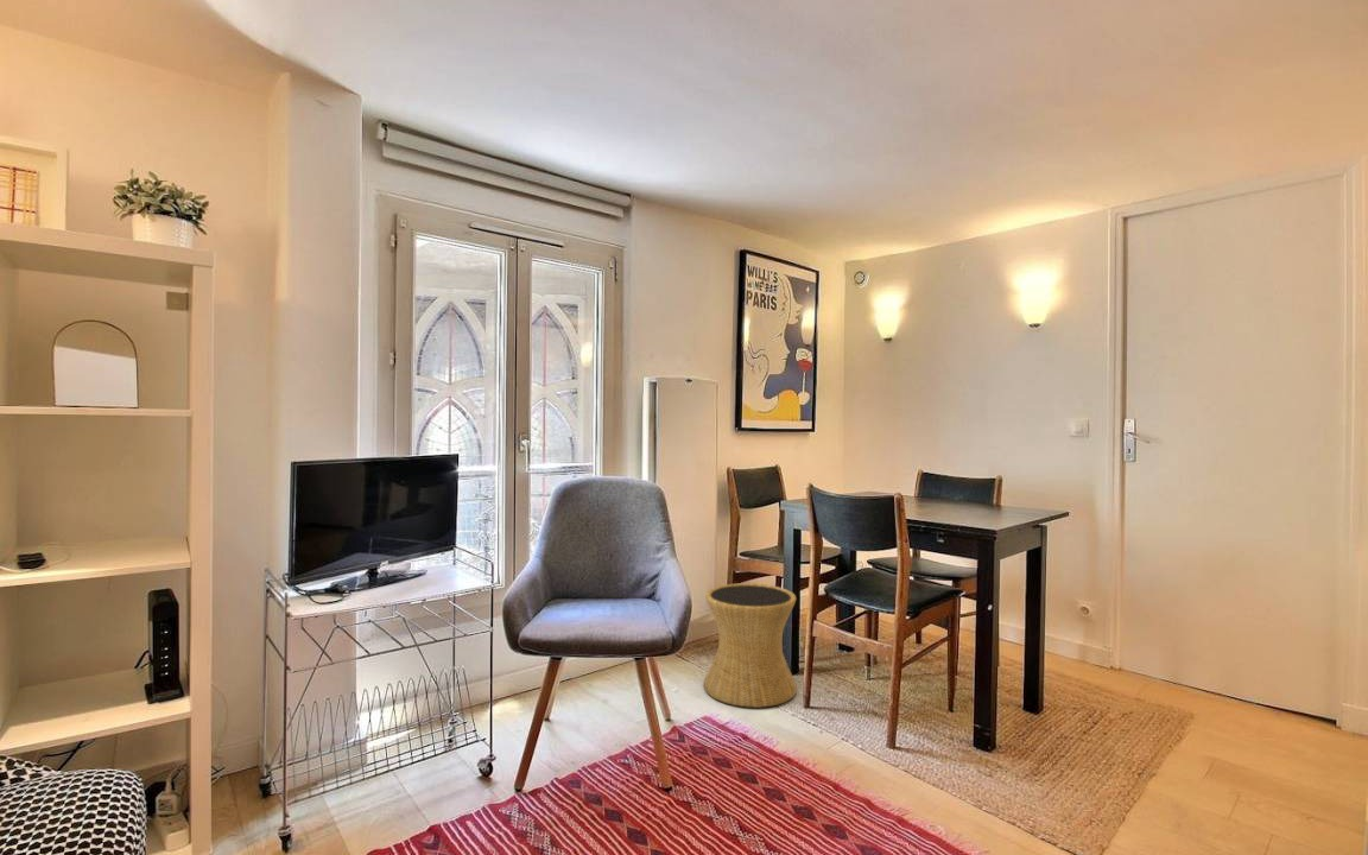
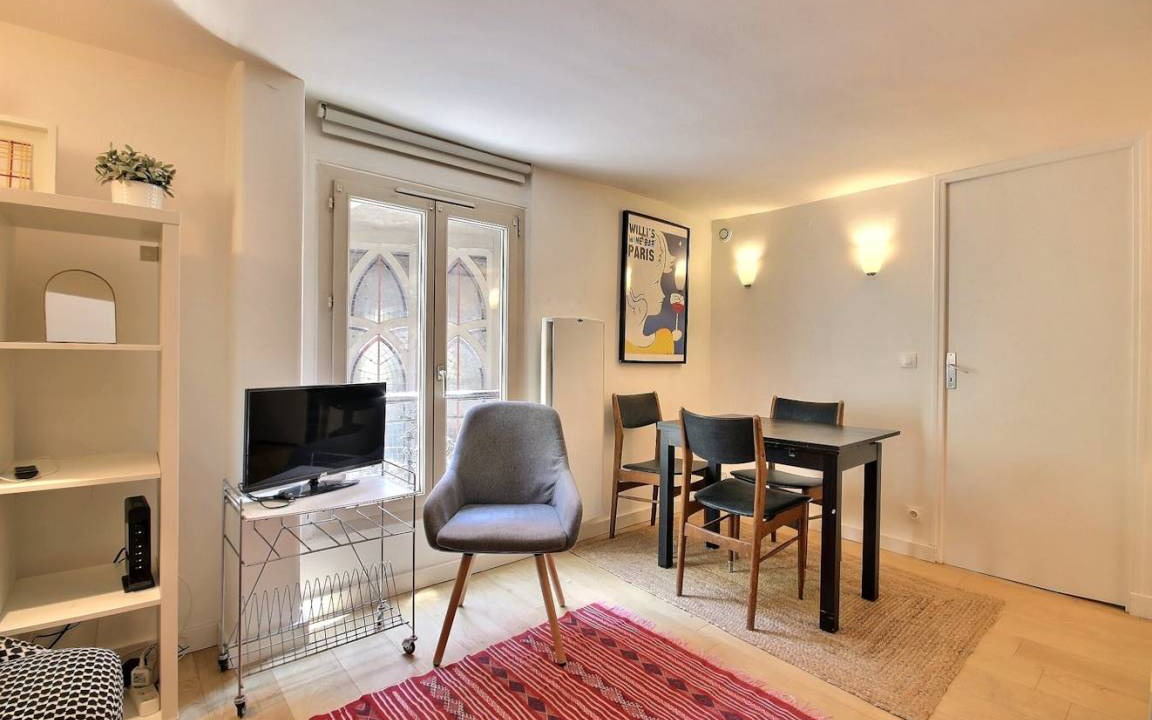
- side table [703,582,798,709]
